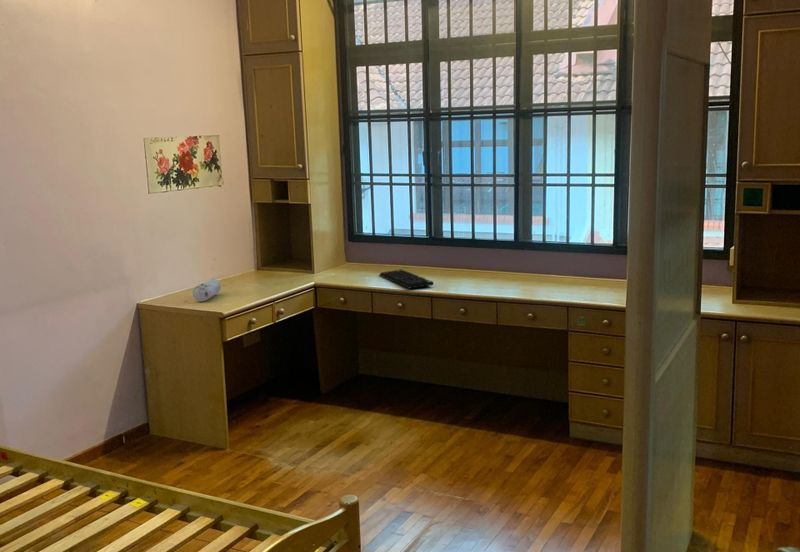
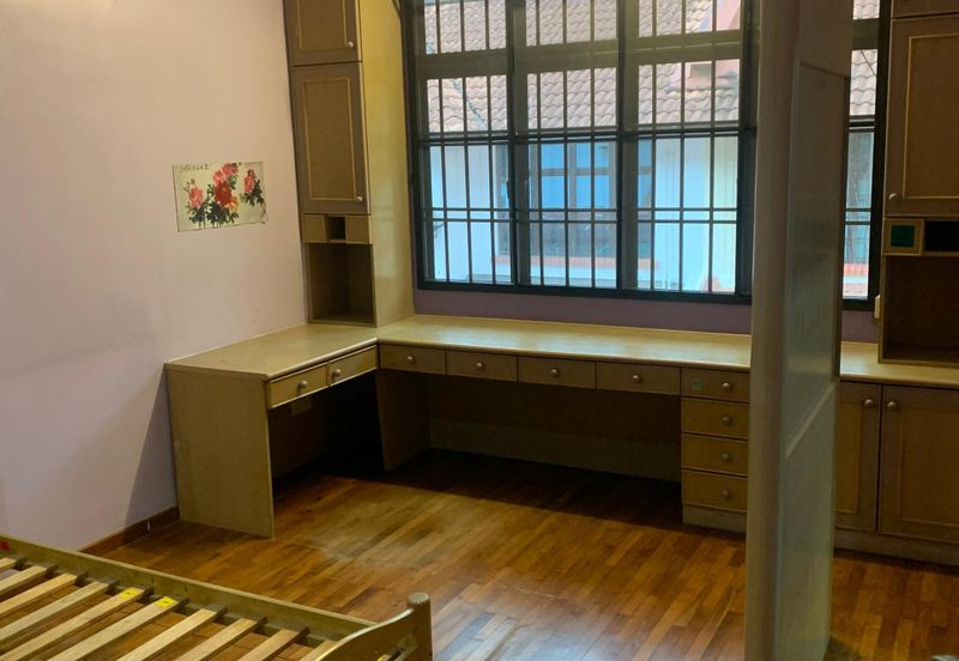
- keyboard [378,269,434,290]
- pencil case [192,277,222,302]
